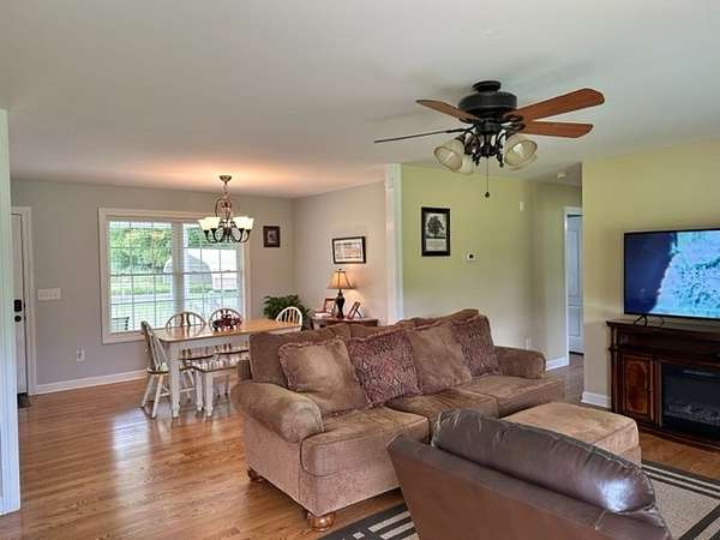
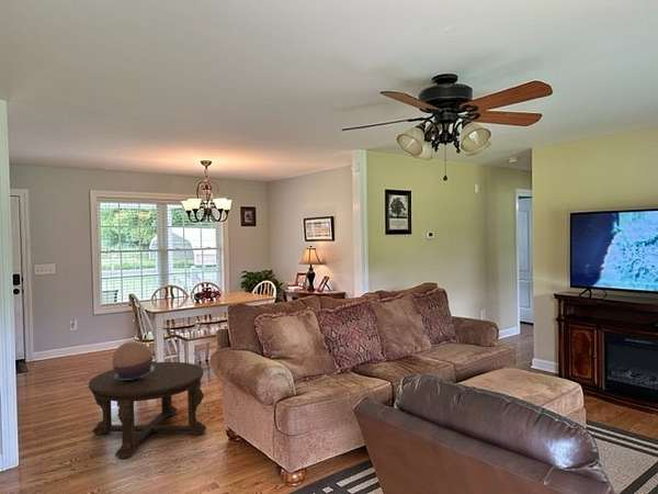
+ coffee table [88,361,207,460]
+ decorative bowl [111,339,155,380]
